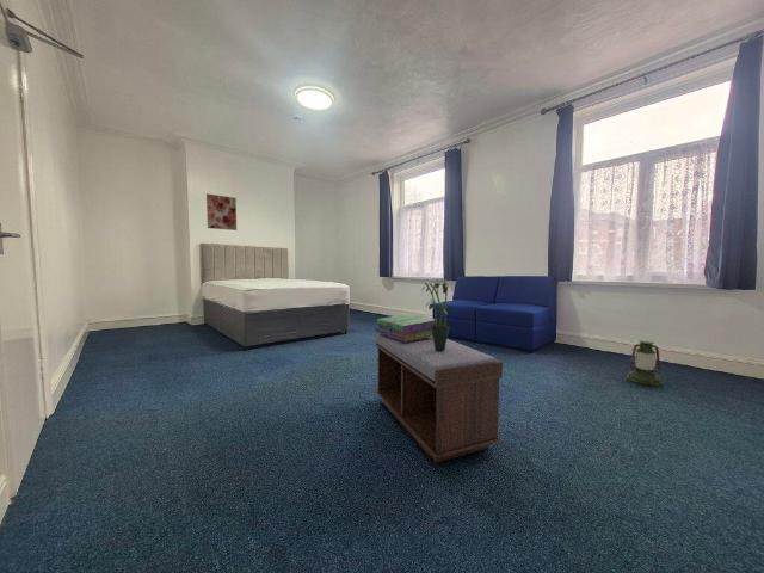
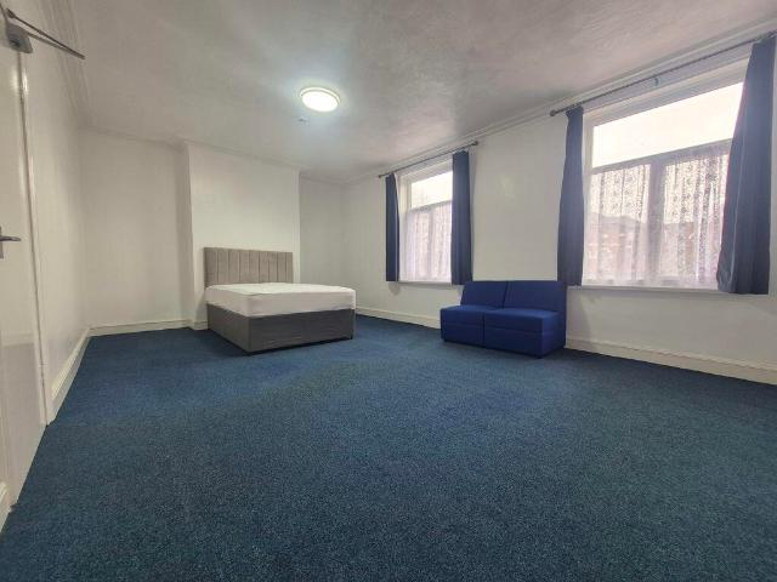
- stack of books [374,313,435,343]
- wall art [205,192,238,232]
- bench [375,332,504,463]
- potted plant [420,278,451,351]
- lantern [626,339,664,387]
